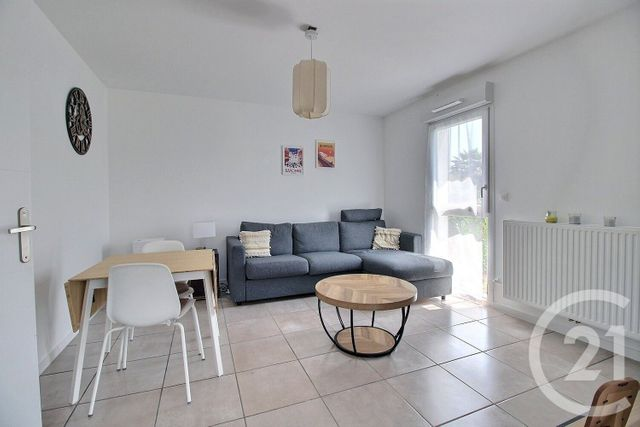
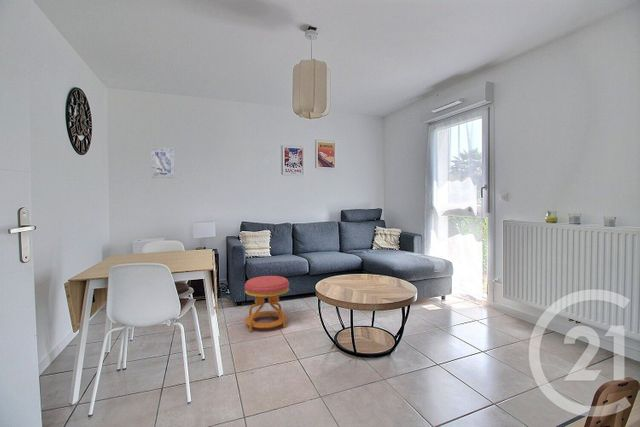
+ stool [244,275,290,333]
+ wall art [150,146,176,179]
